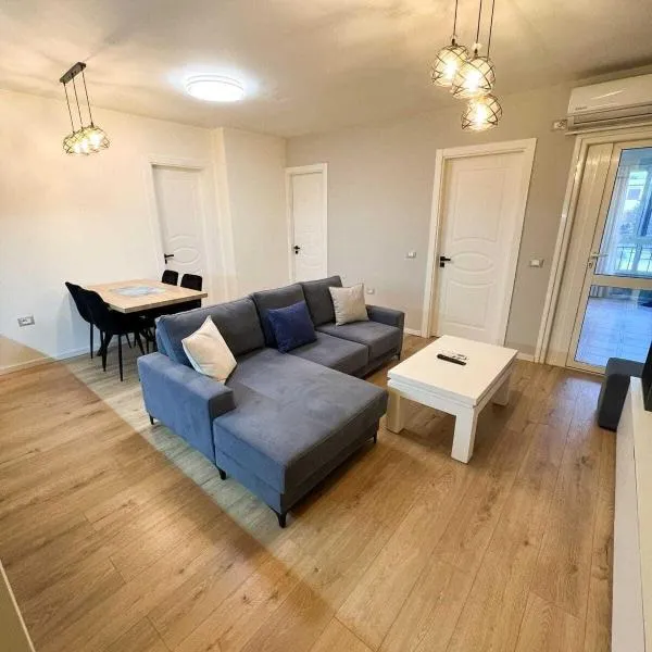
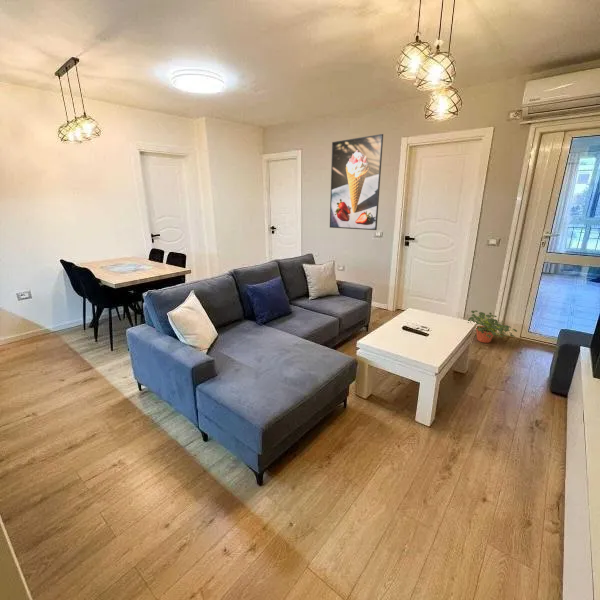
+ potted plant [467,309,518,344]
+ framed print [329,133,384,231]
